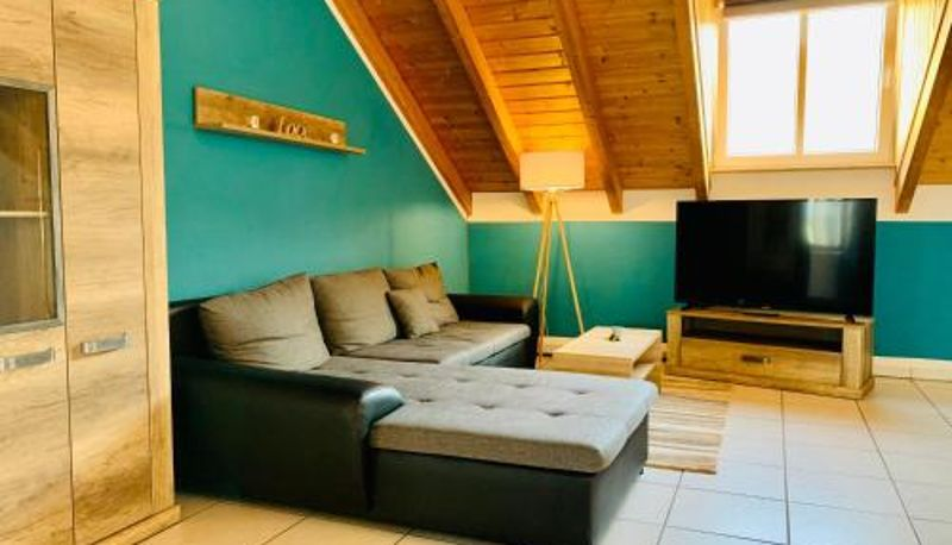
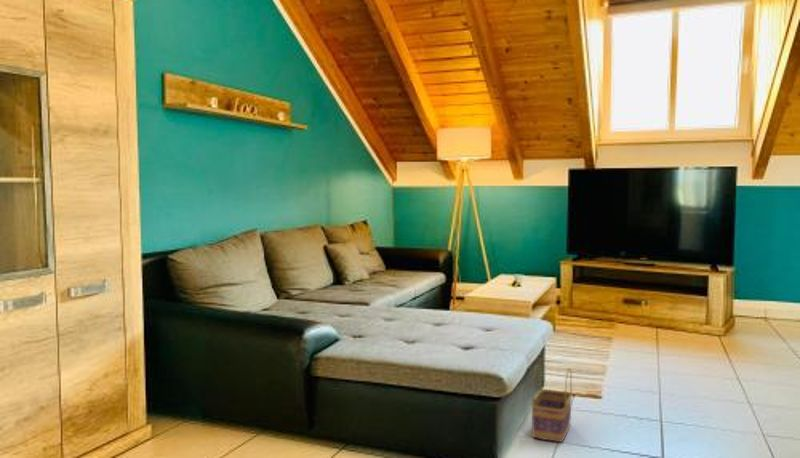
+ basket [530,364,573,443]
